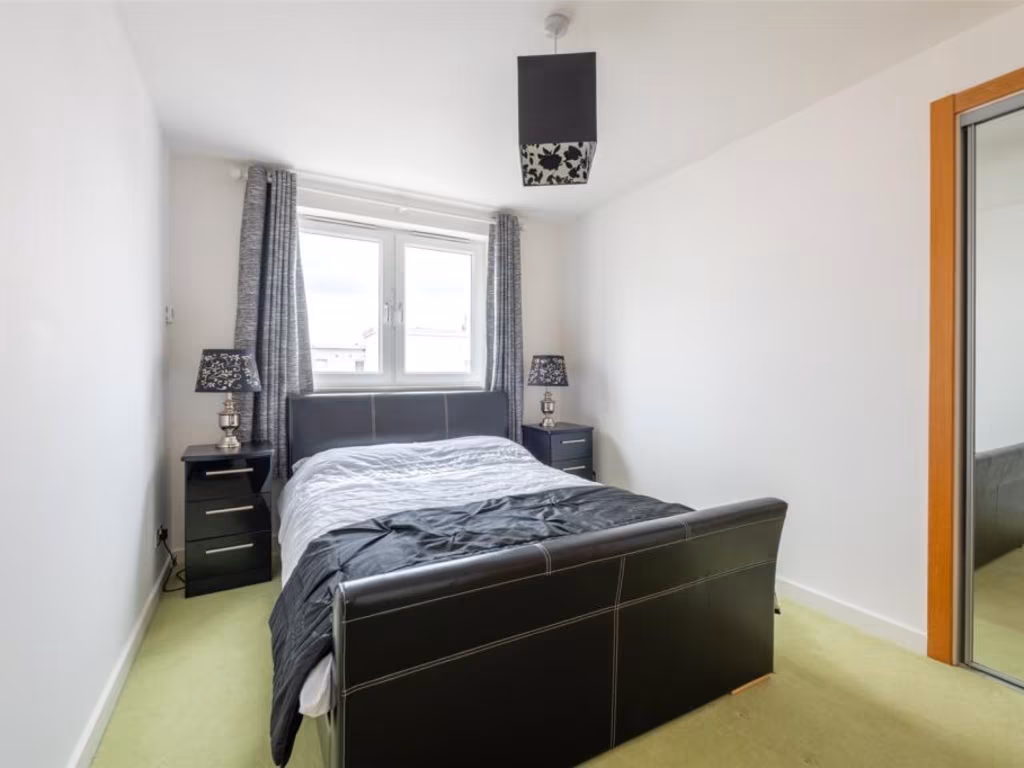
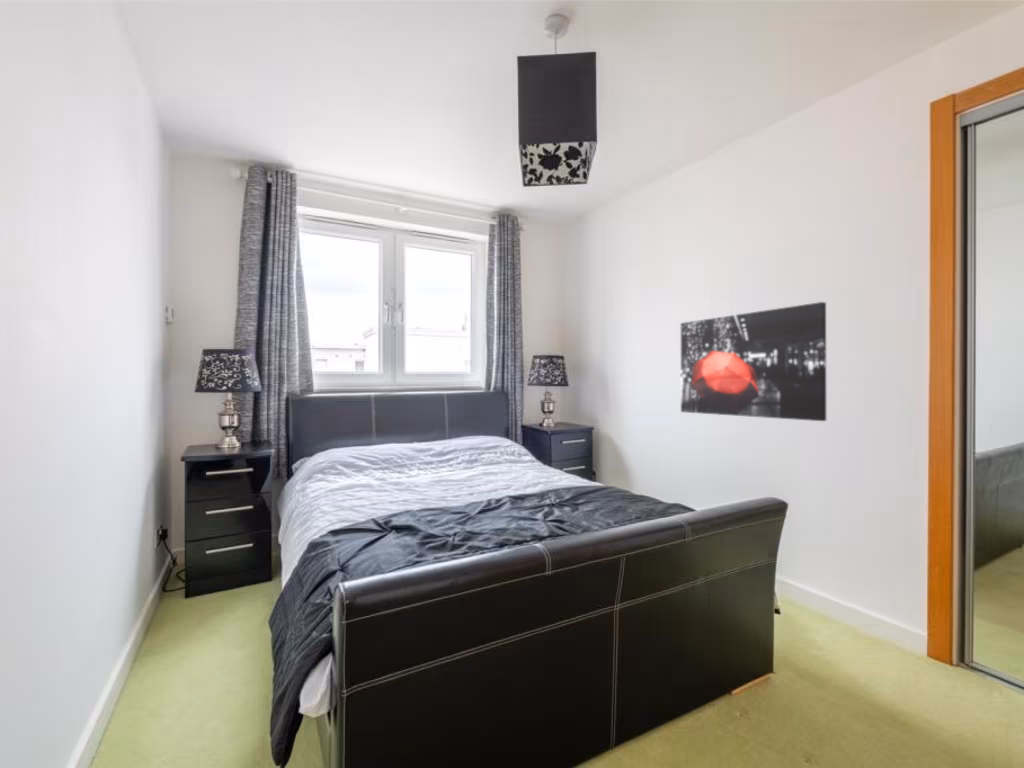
+ wall art [680,301,827,422]
